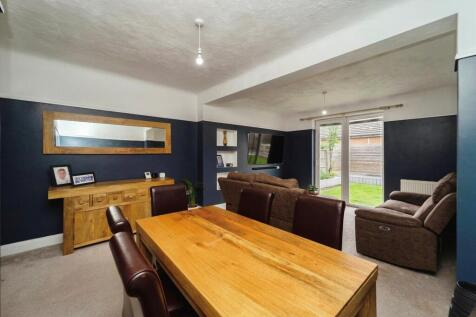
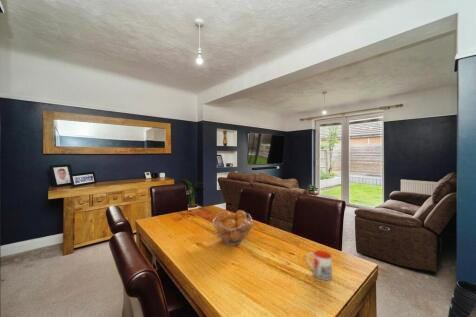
+ fruit basket [211,209,254,246]
+ mug [306,249,333,281]
